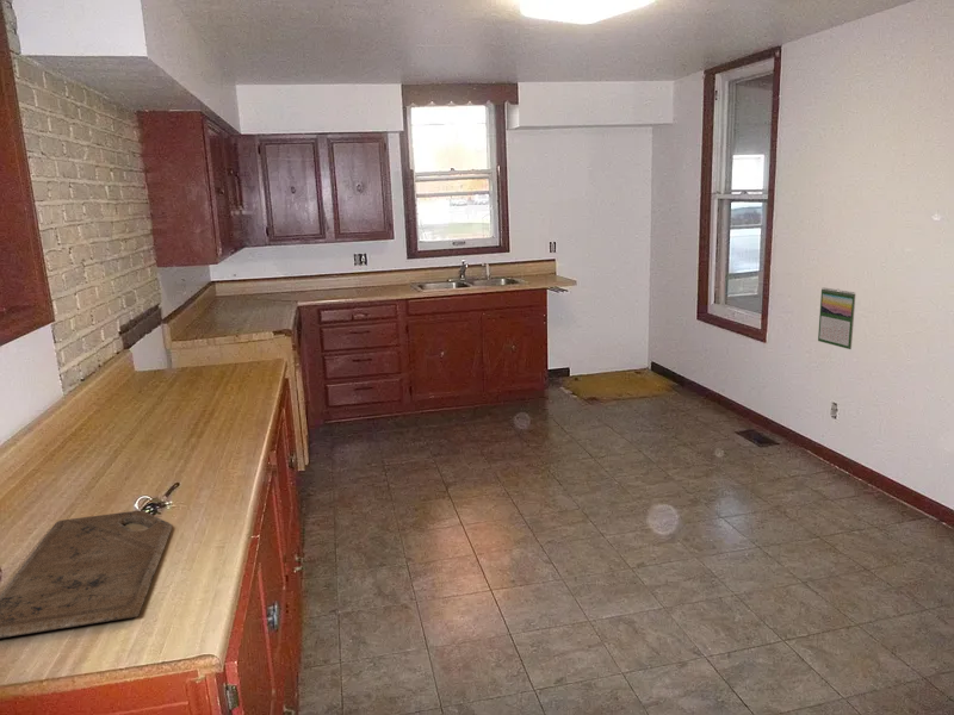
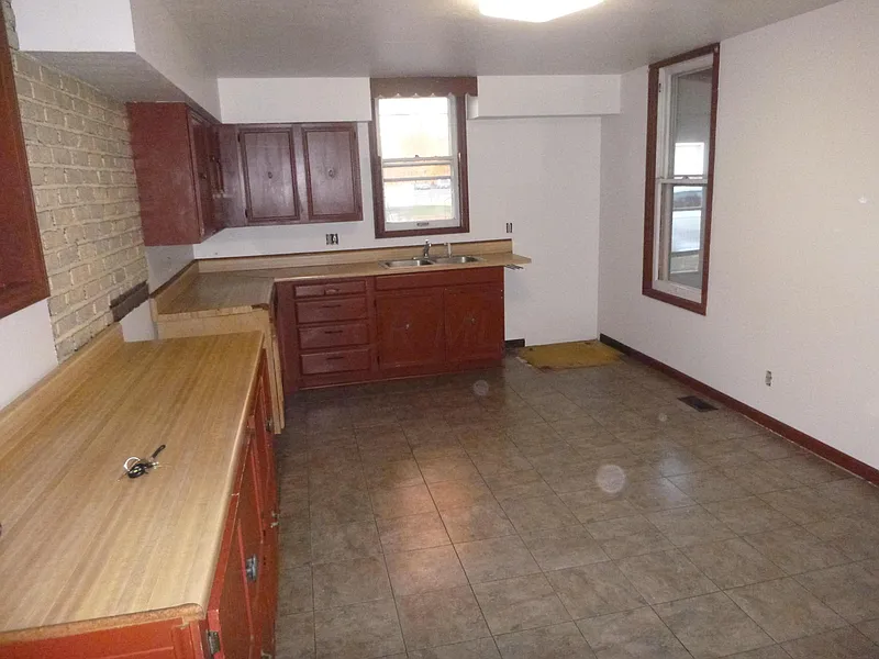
- cutting board [0,509,174,639]
- calendar [817,287,856,350]
